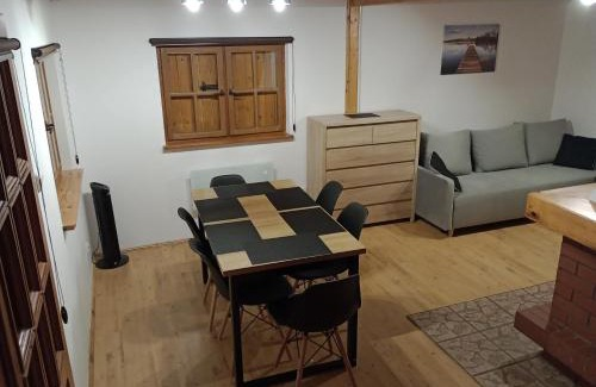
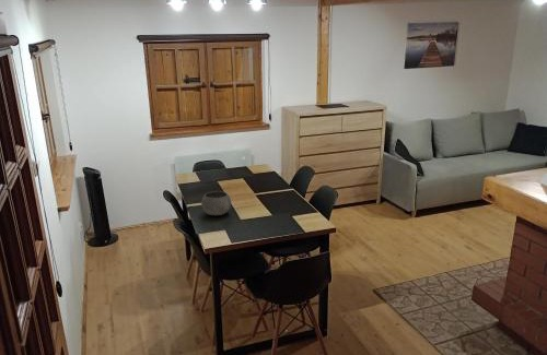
+ bowl [200,190,232,216]
